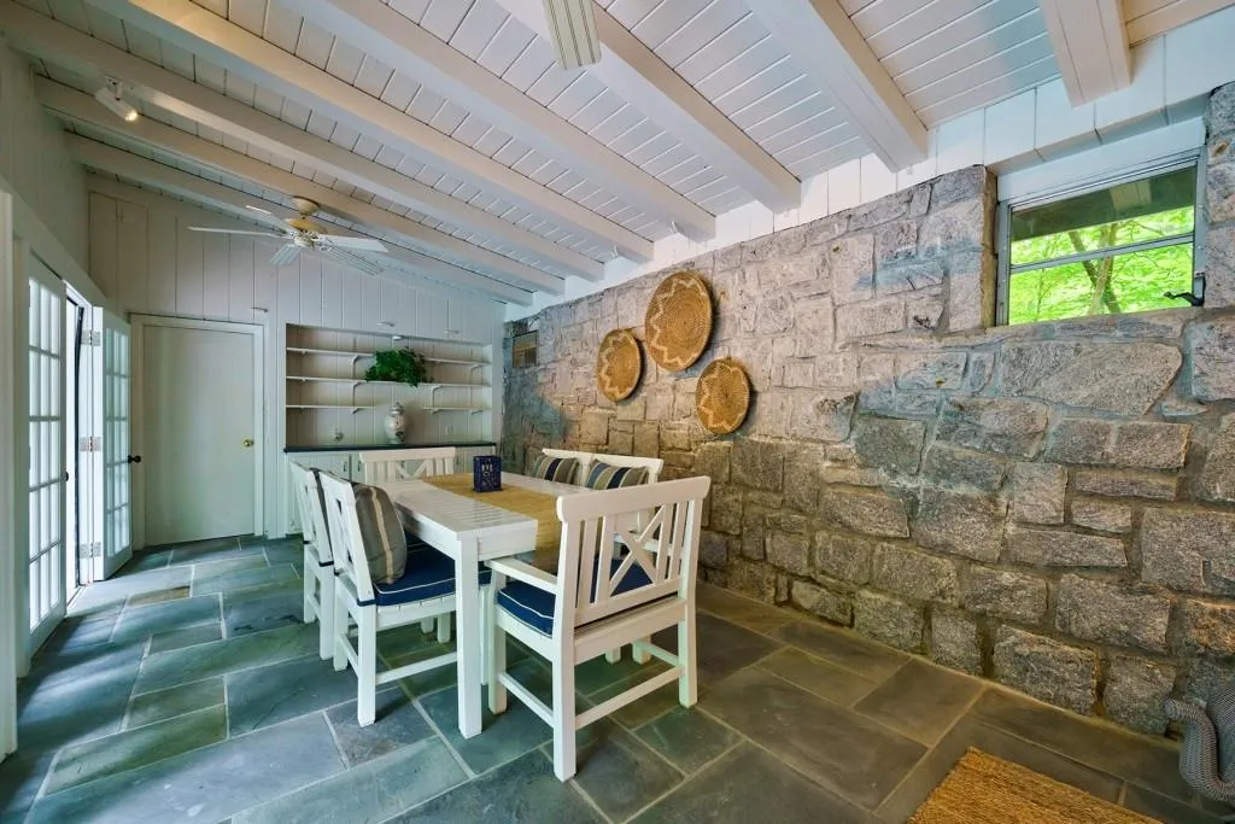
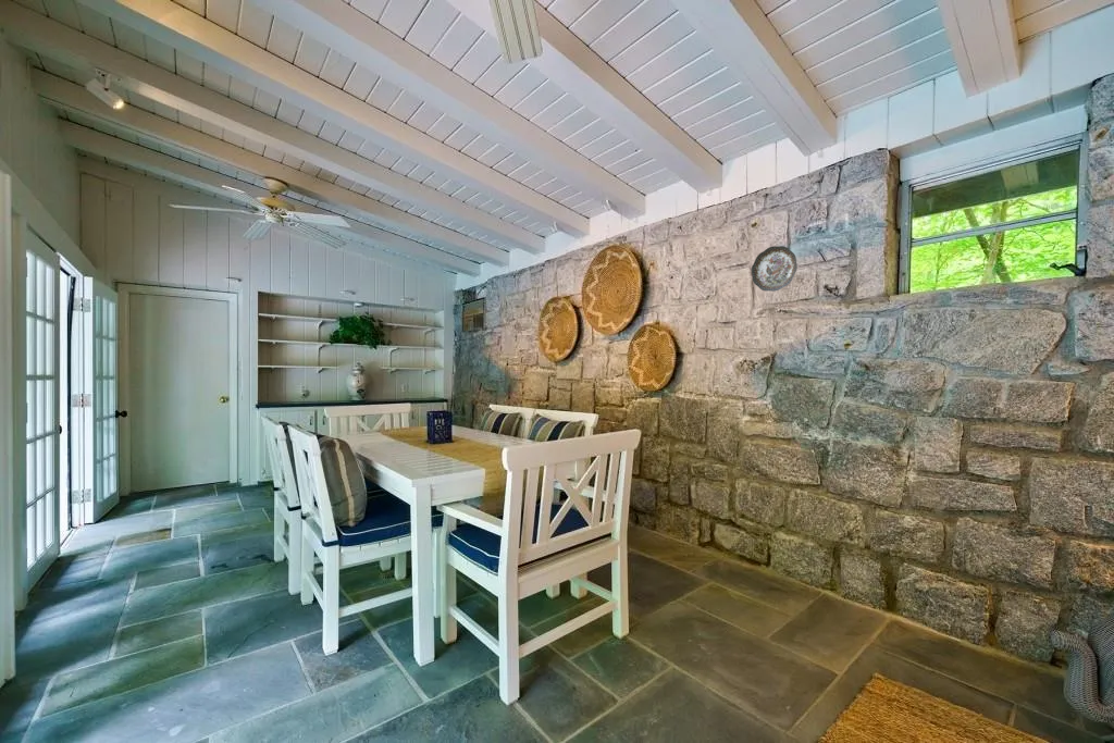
+ decorative plate [751,245,799,293]
